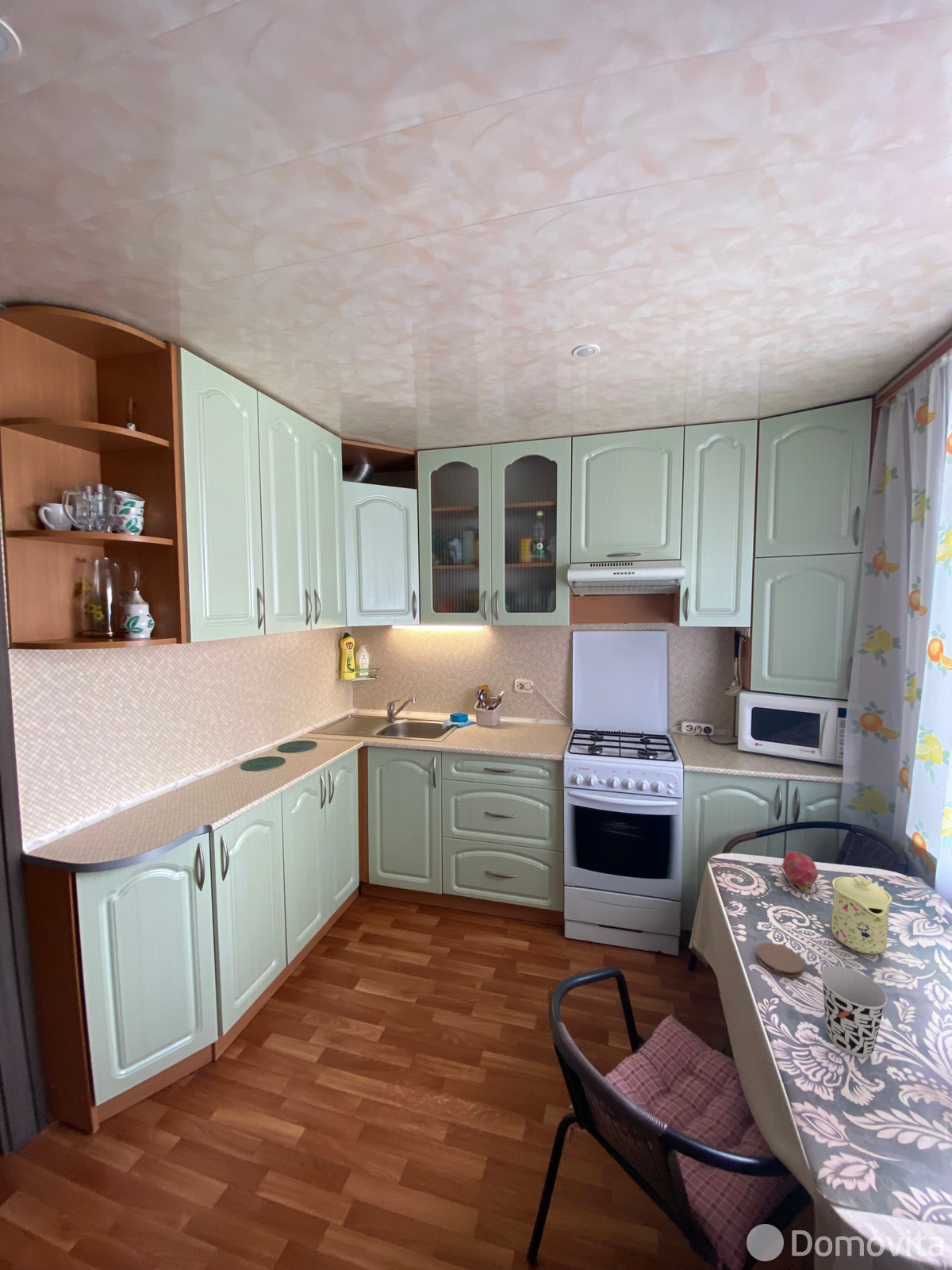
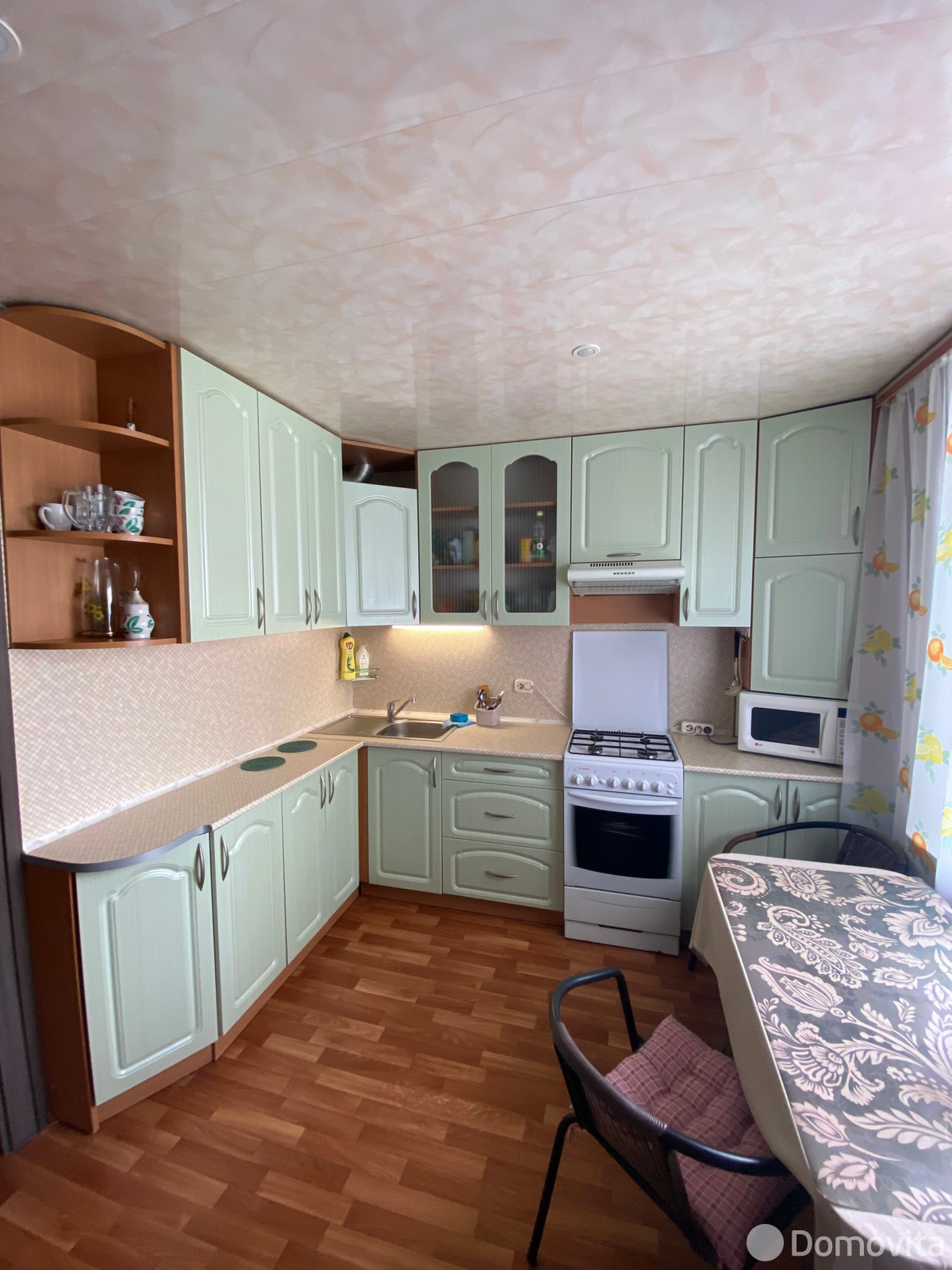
- cup [820,965,888,1058]
- mug [831,876,893,955]
- coaster [755,942,804,979]
- fruit [781,851,819,892]
